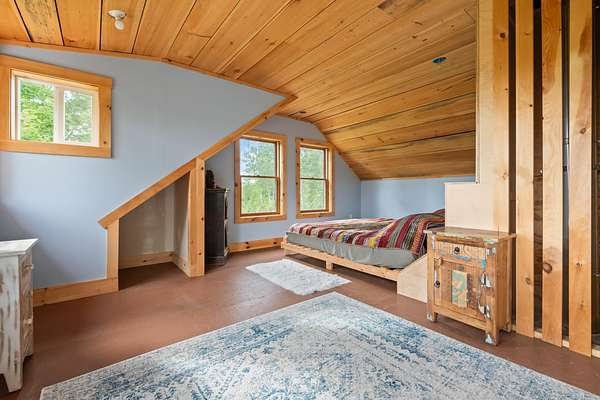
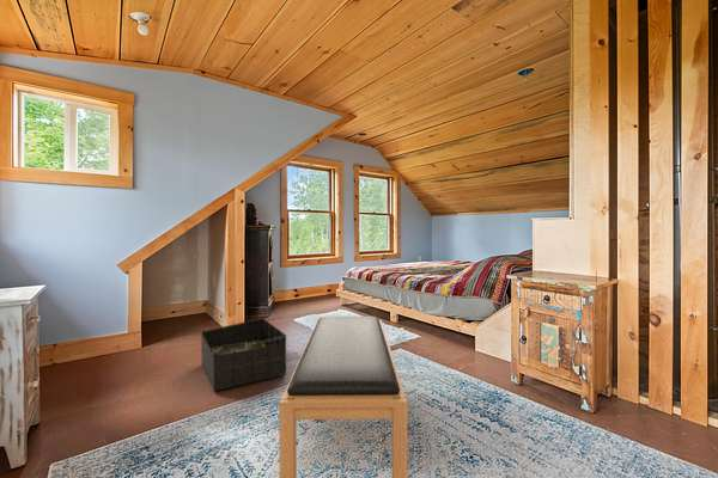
+ bench [279,315,408,478]
+ storage bin [200,317,288,392]
